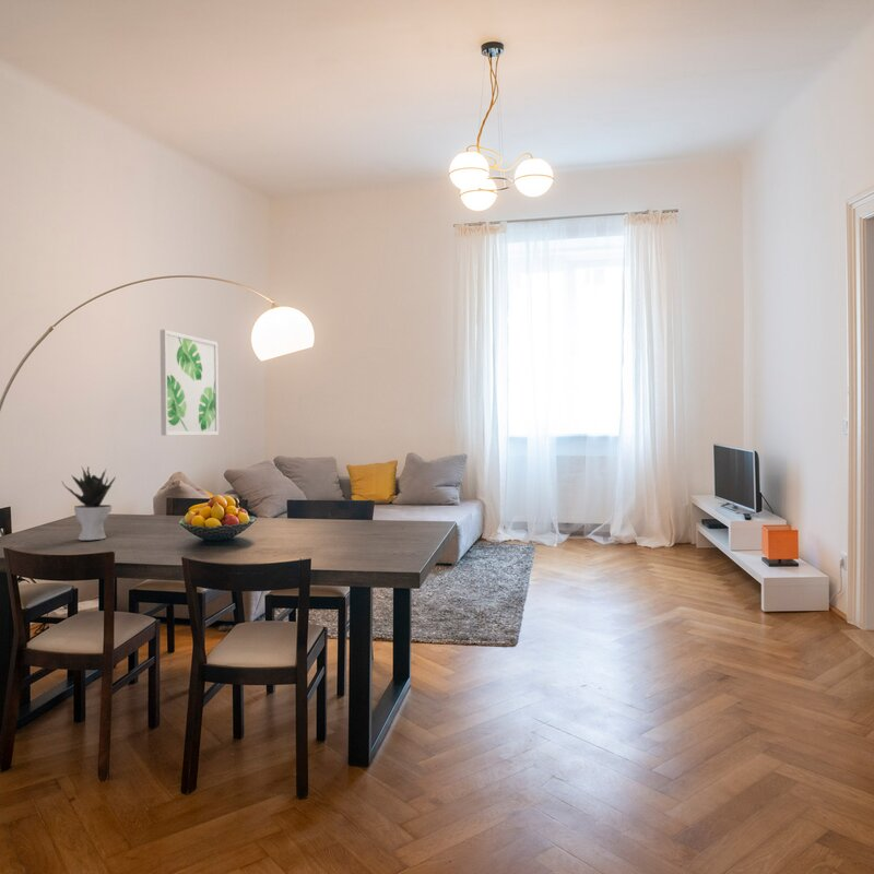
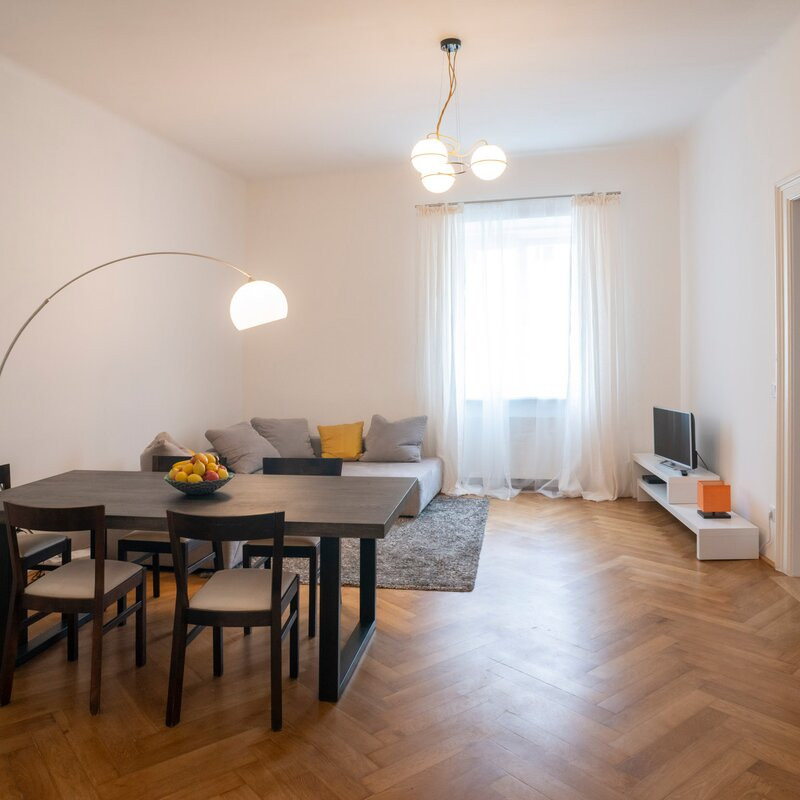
- potted plant [61,465,117,541]
- wall art [160,329,220,437]
